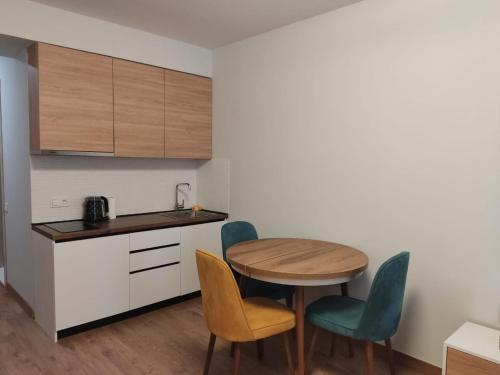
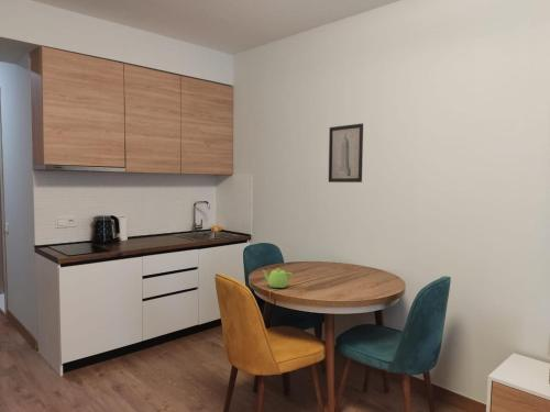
+ wall art [328,122,364,183]
+ teapot [262,268,294,289]
